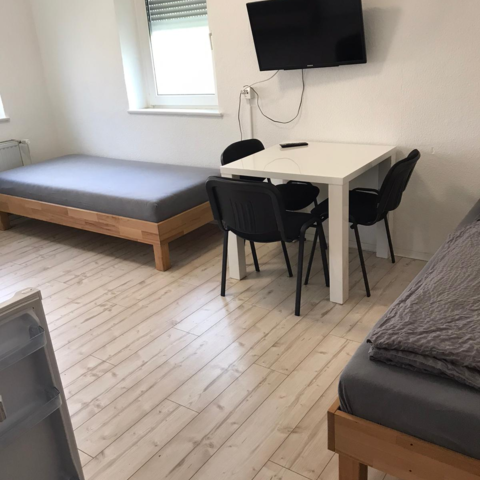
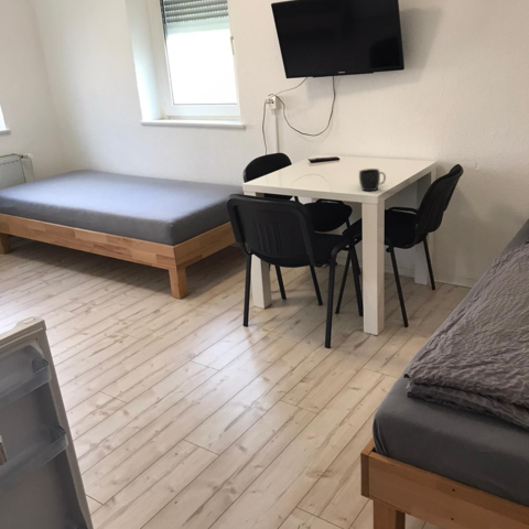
+ mug [358,168,387,192]
